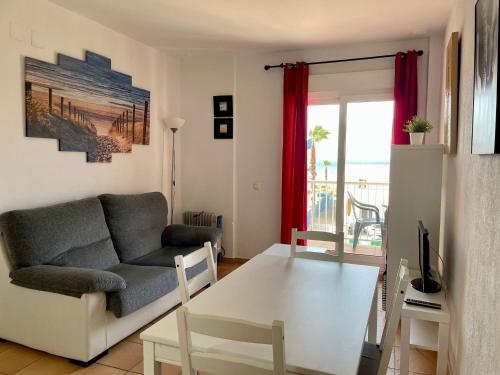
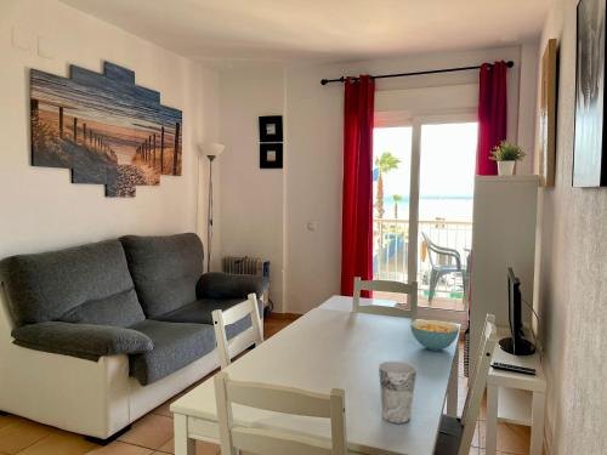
+ cereal bowl [409,319,460,352]
+ cup [378,360,418,425]
